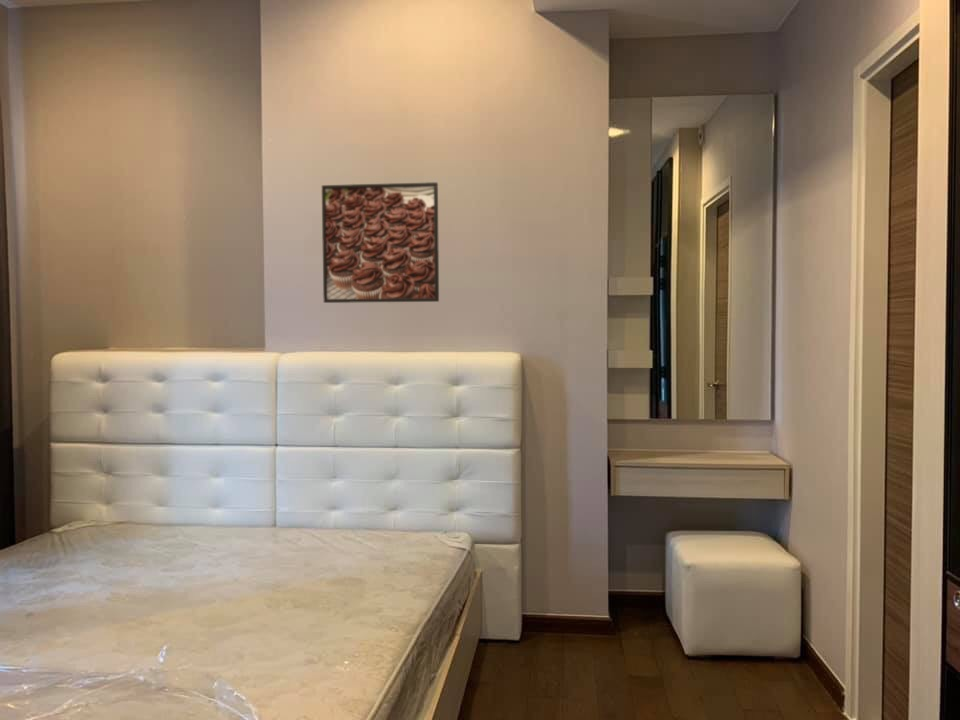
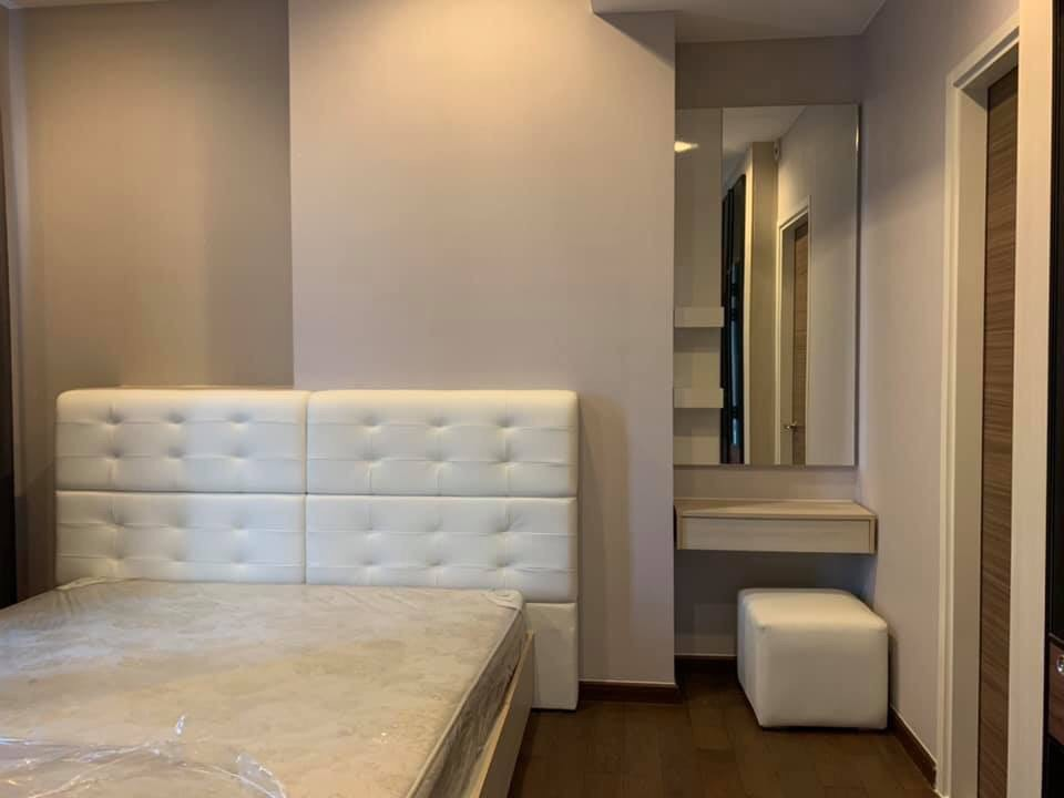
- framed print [321,181,440,304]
